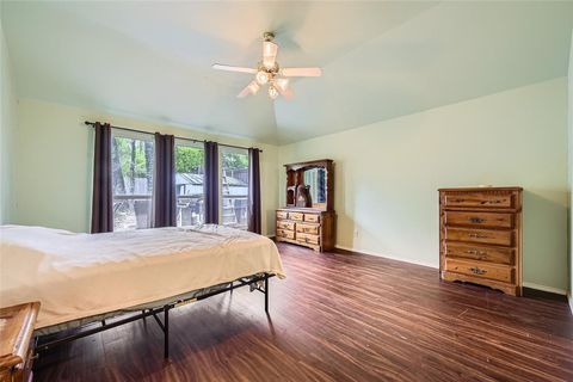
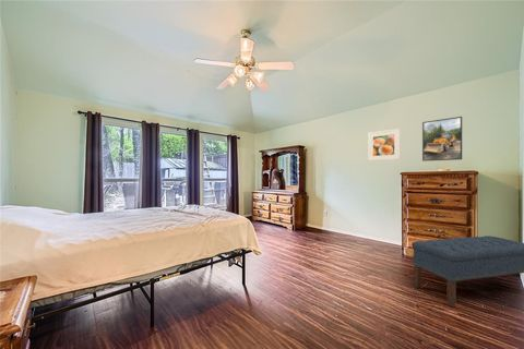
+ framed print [421,116,463,163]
+ bench [410,234,524,309]
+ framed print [368,128,402,161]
